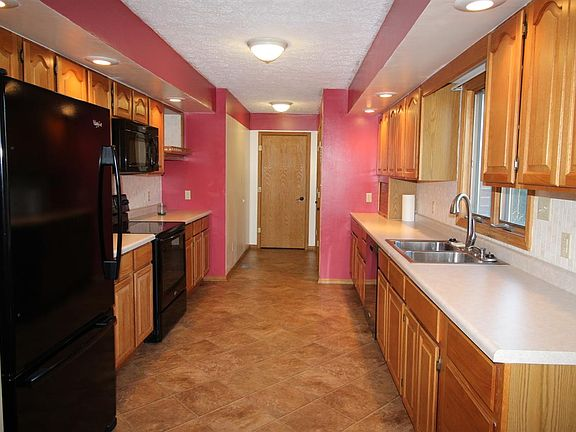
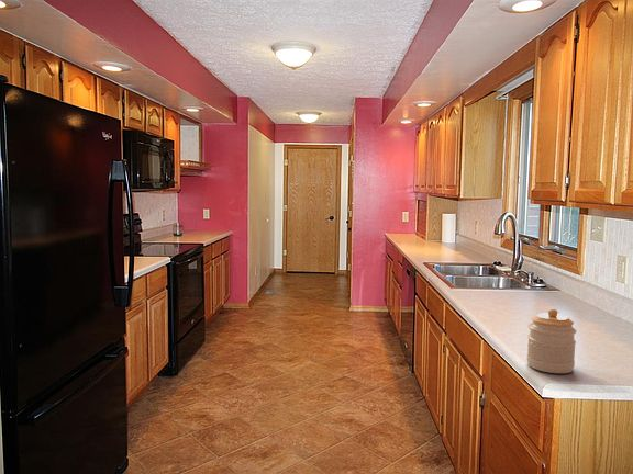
+ jar [525,307,578,374]
